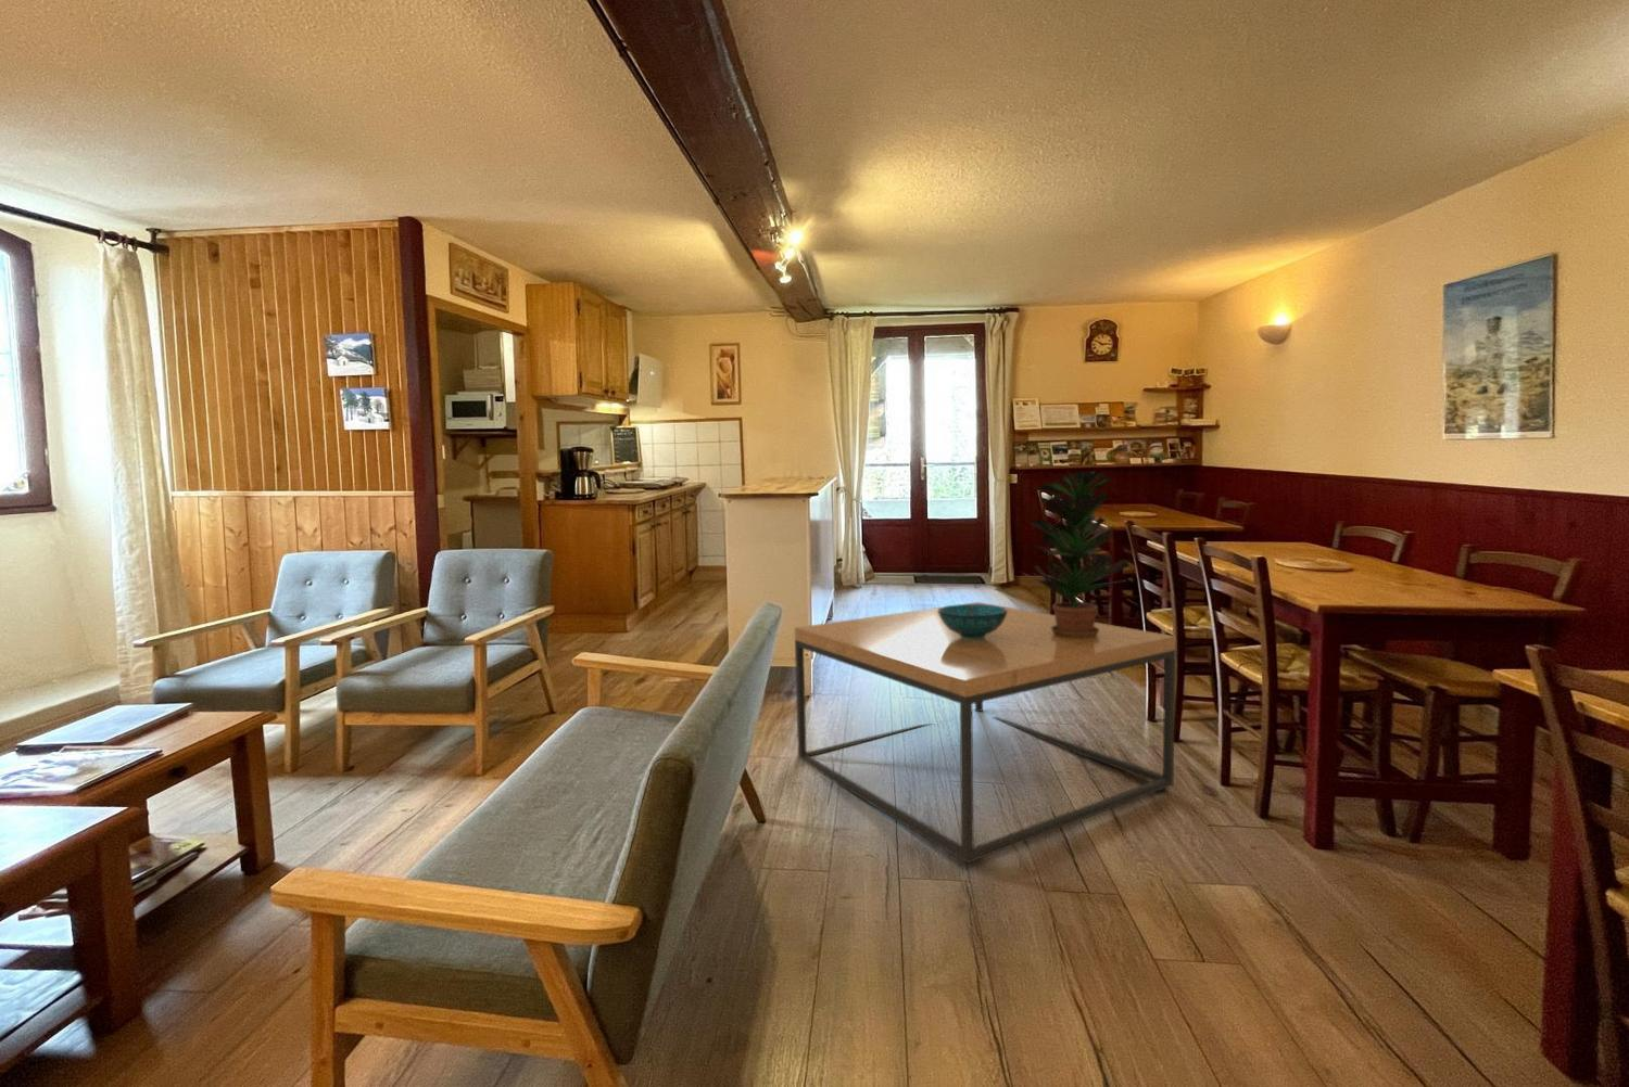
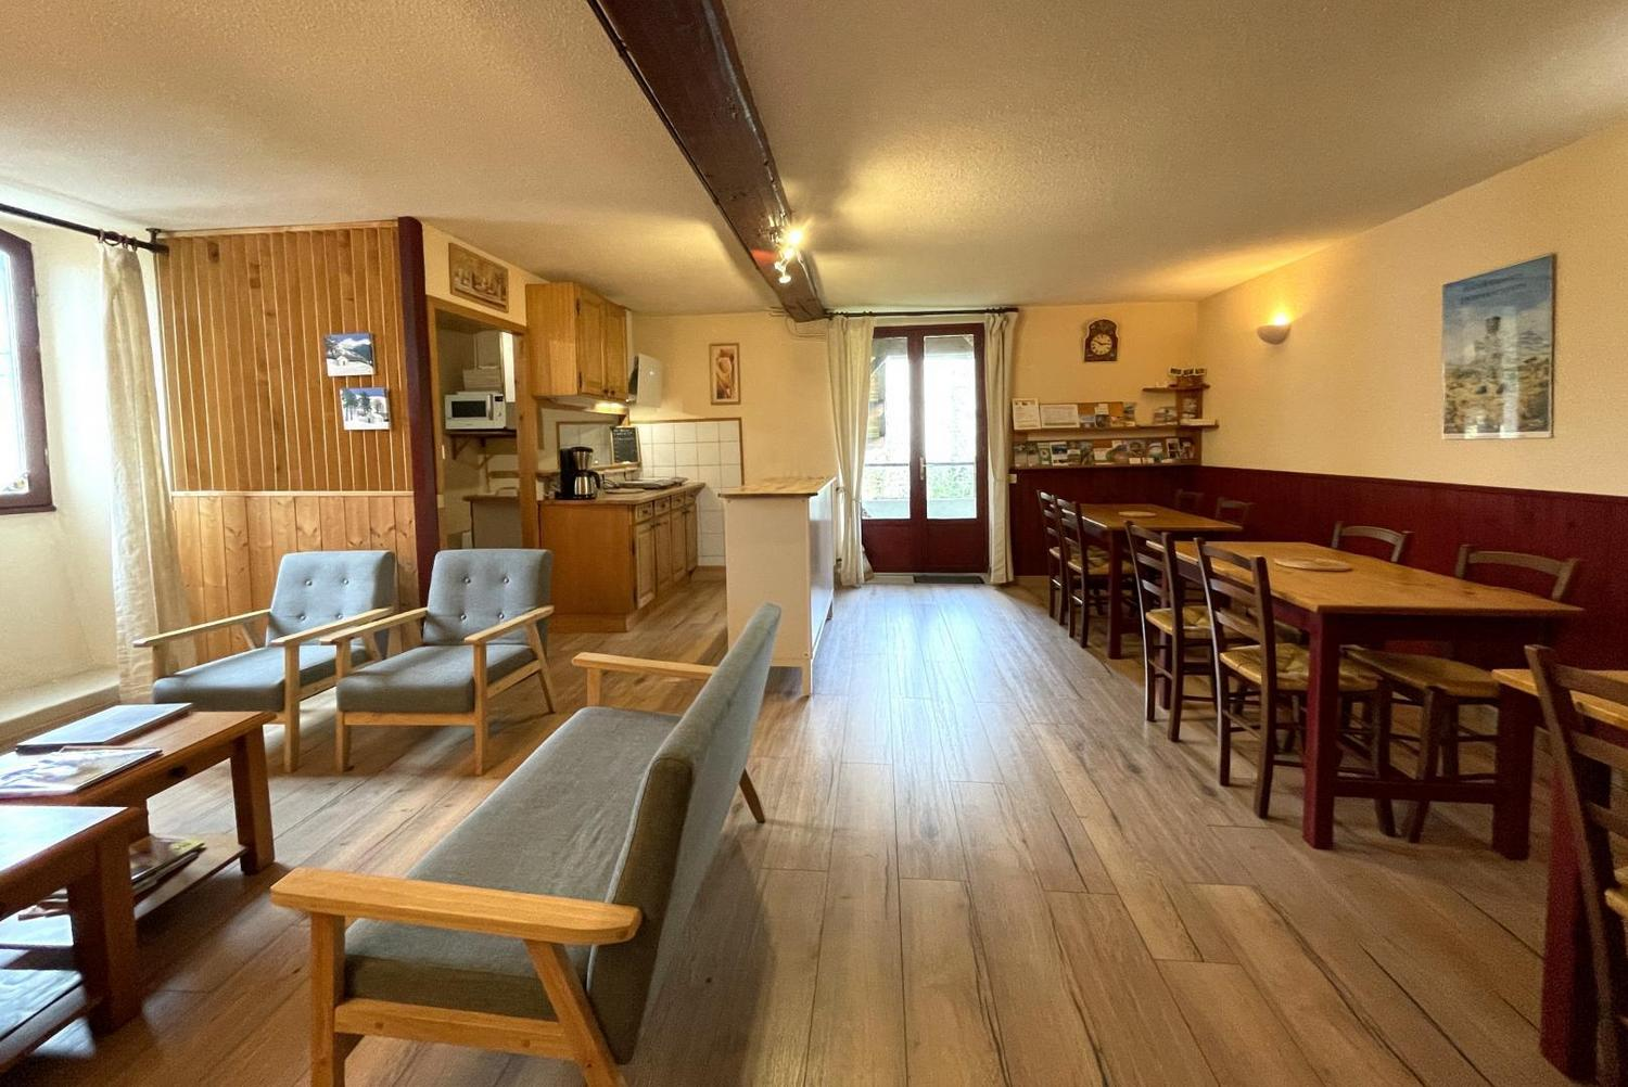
- coffee table [794,601,1176,865]
- decorative bowl [938,603,1006,639]
- potted plant [1021,469,1133,639]
